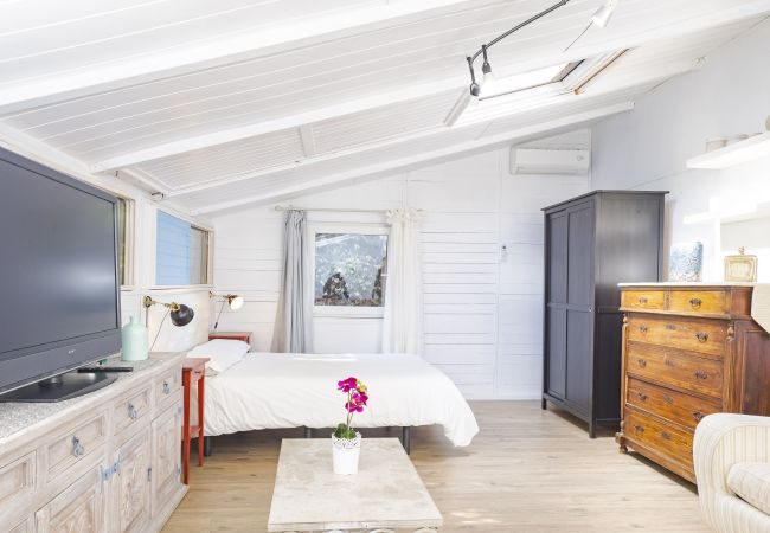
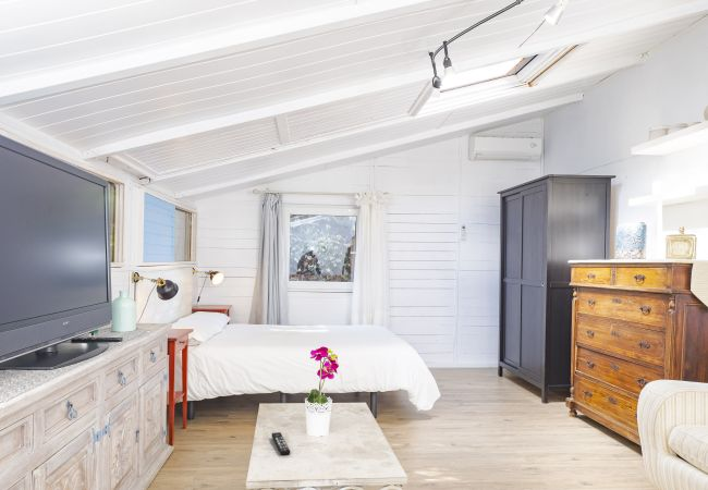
+ remote control [271,431,291,456]
